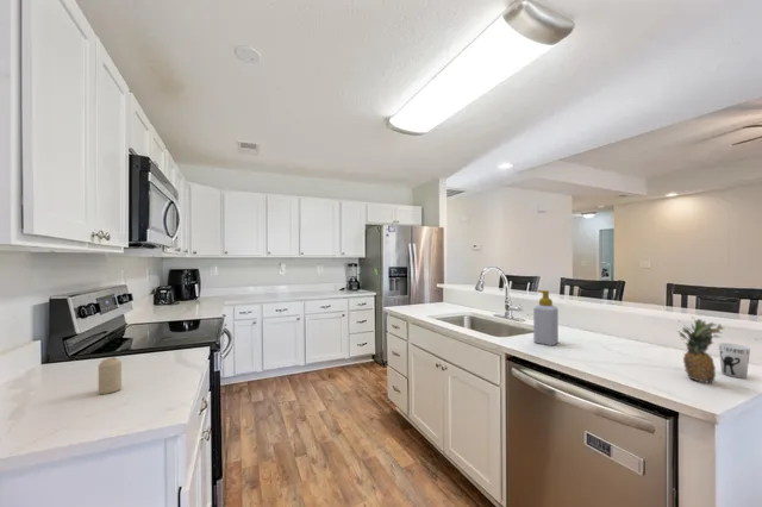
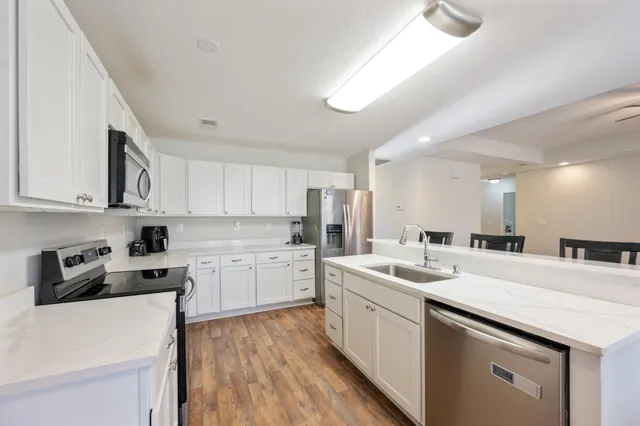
- fruit [676,317,725,384]
- cup [717,342,751,380]
- soap bottle [532,289,560,346]
- candle [98,356,123,395]
